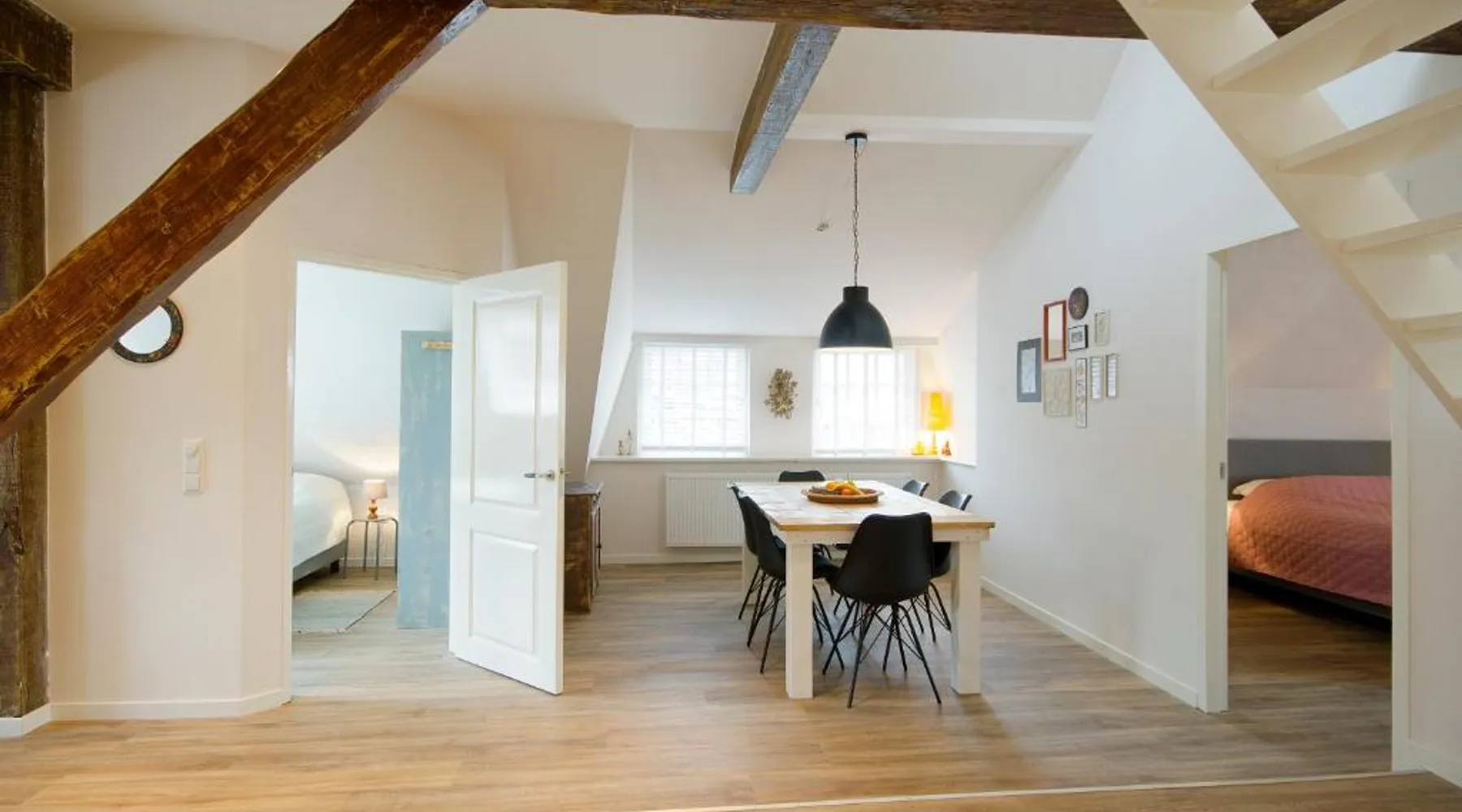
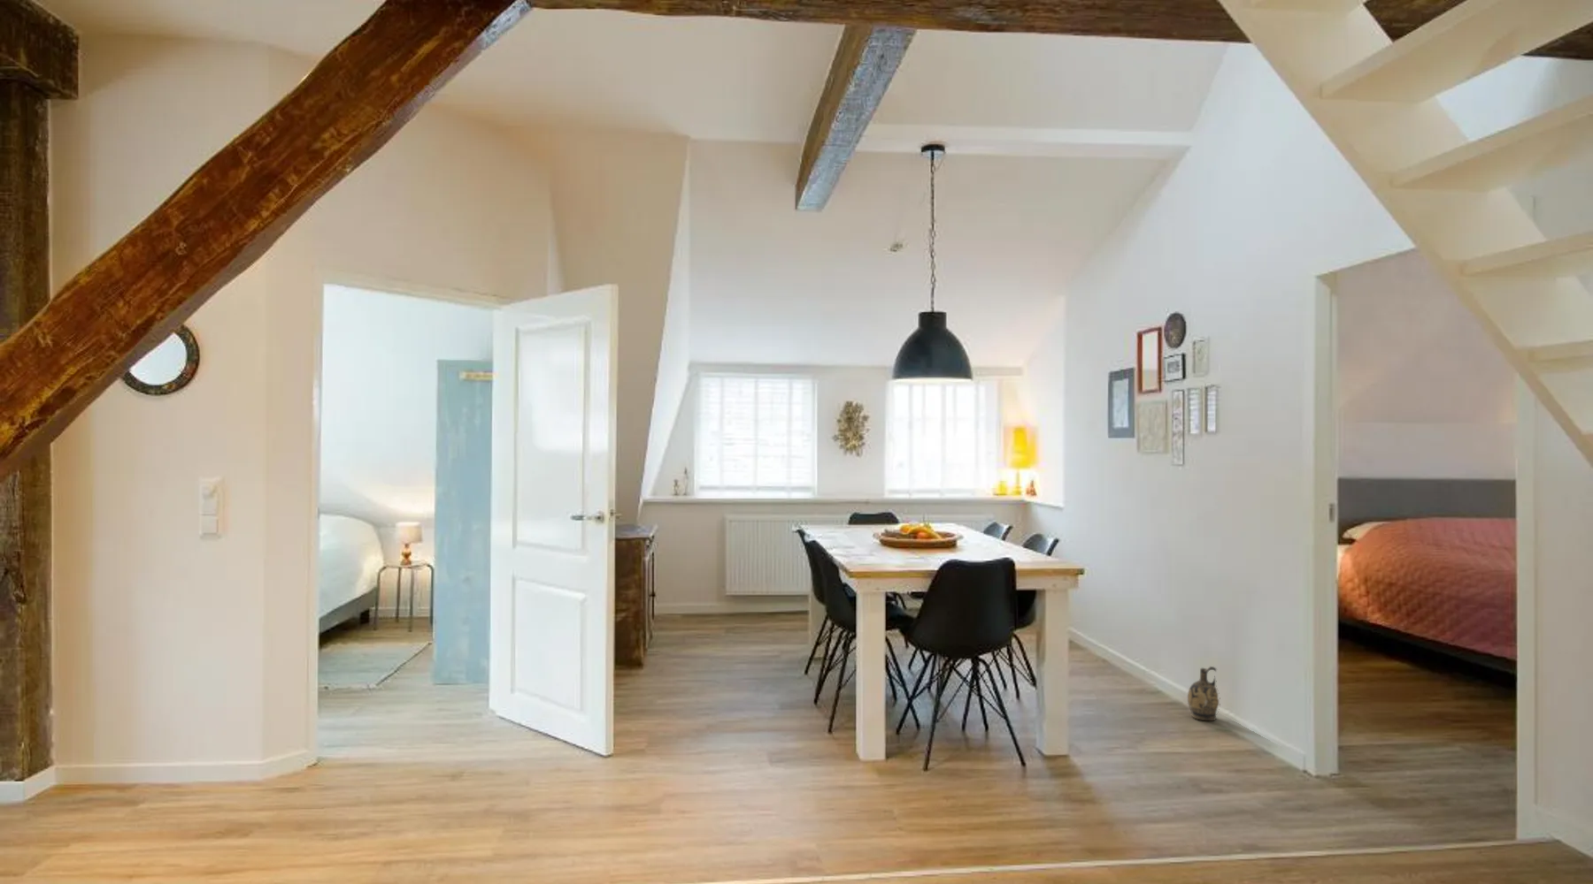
+ ceramic jug [1187,665,1219,722]
